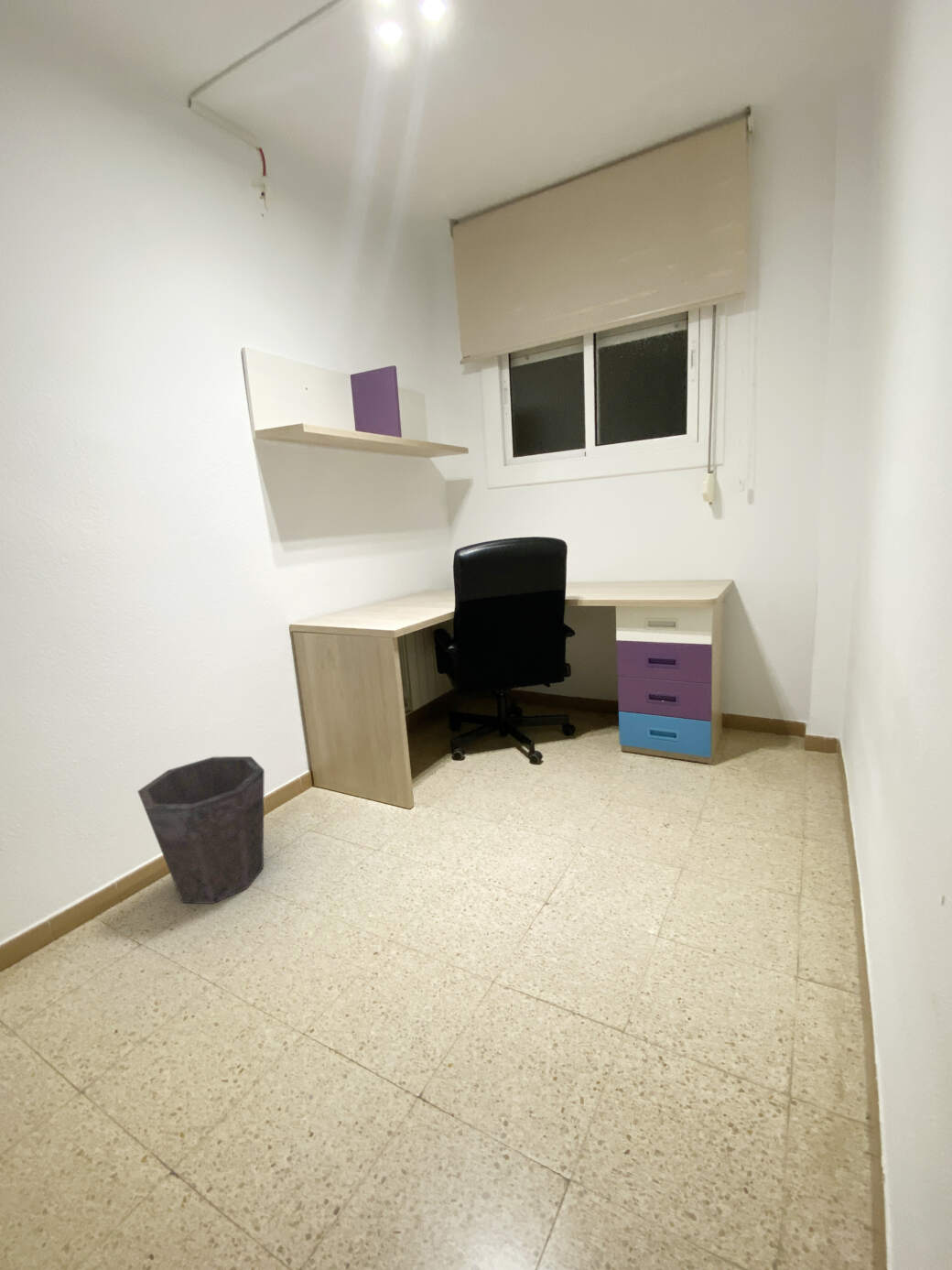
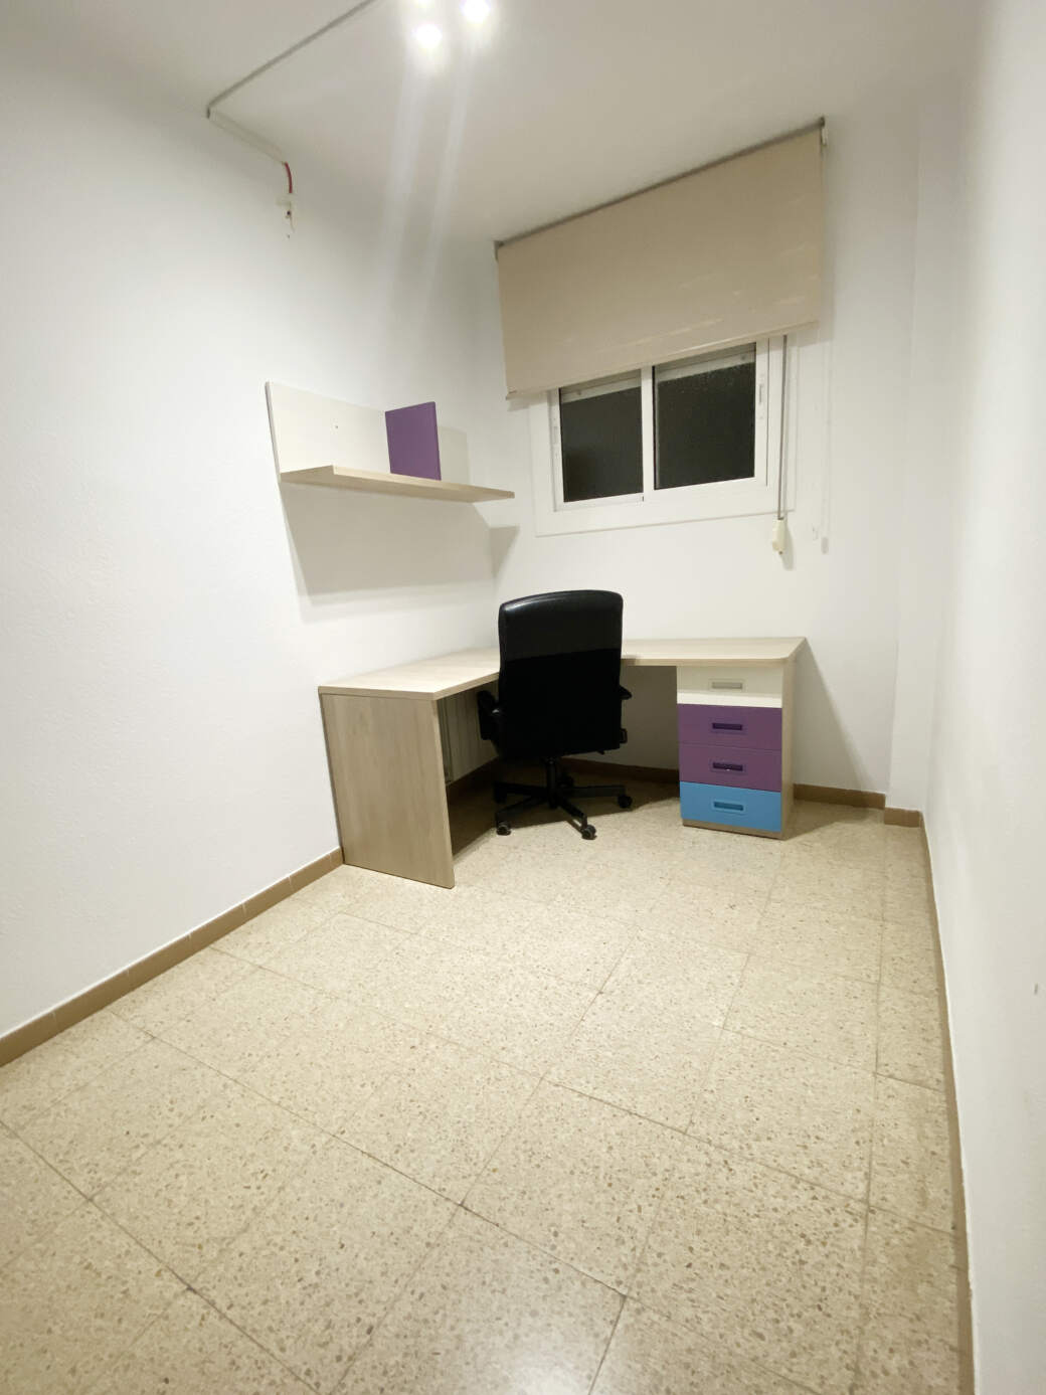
- waste bin [136,755,265,905]
